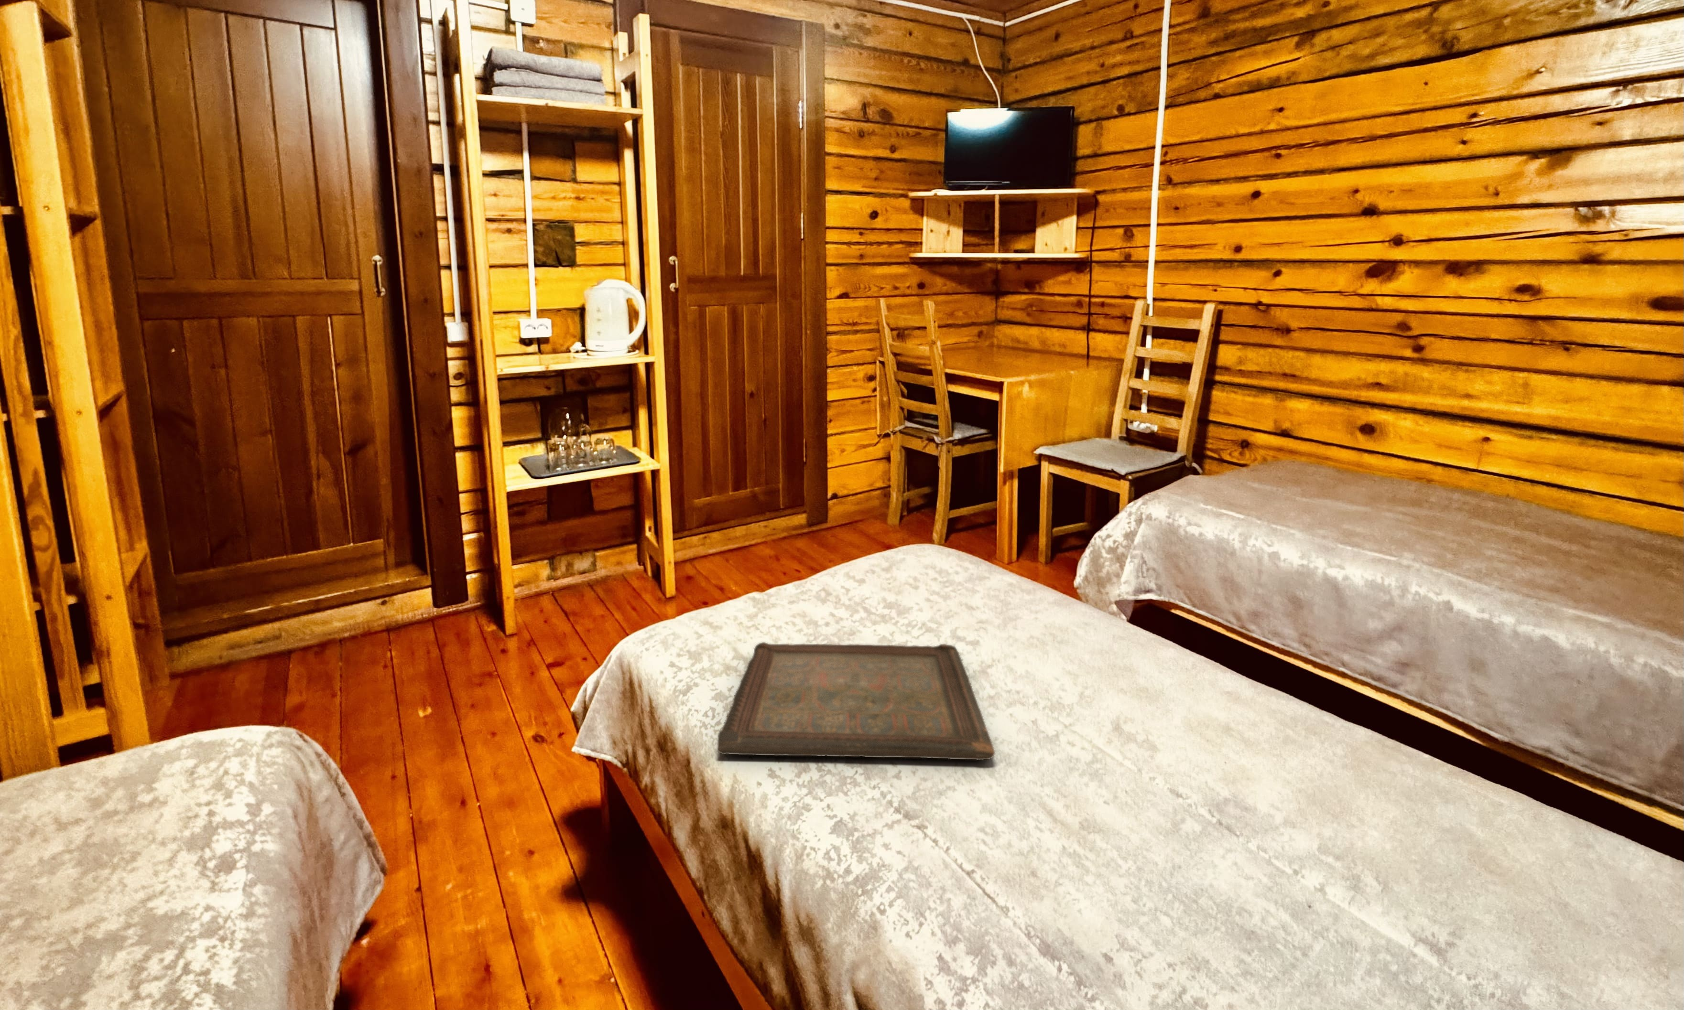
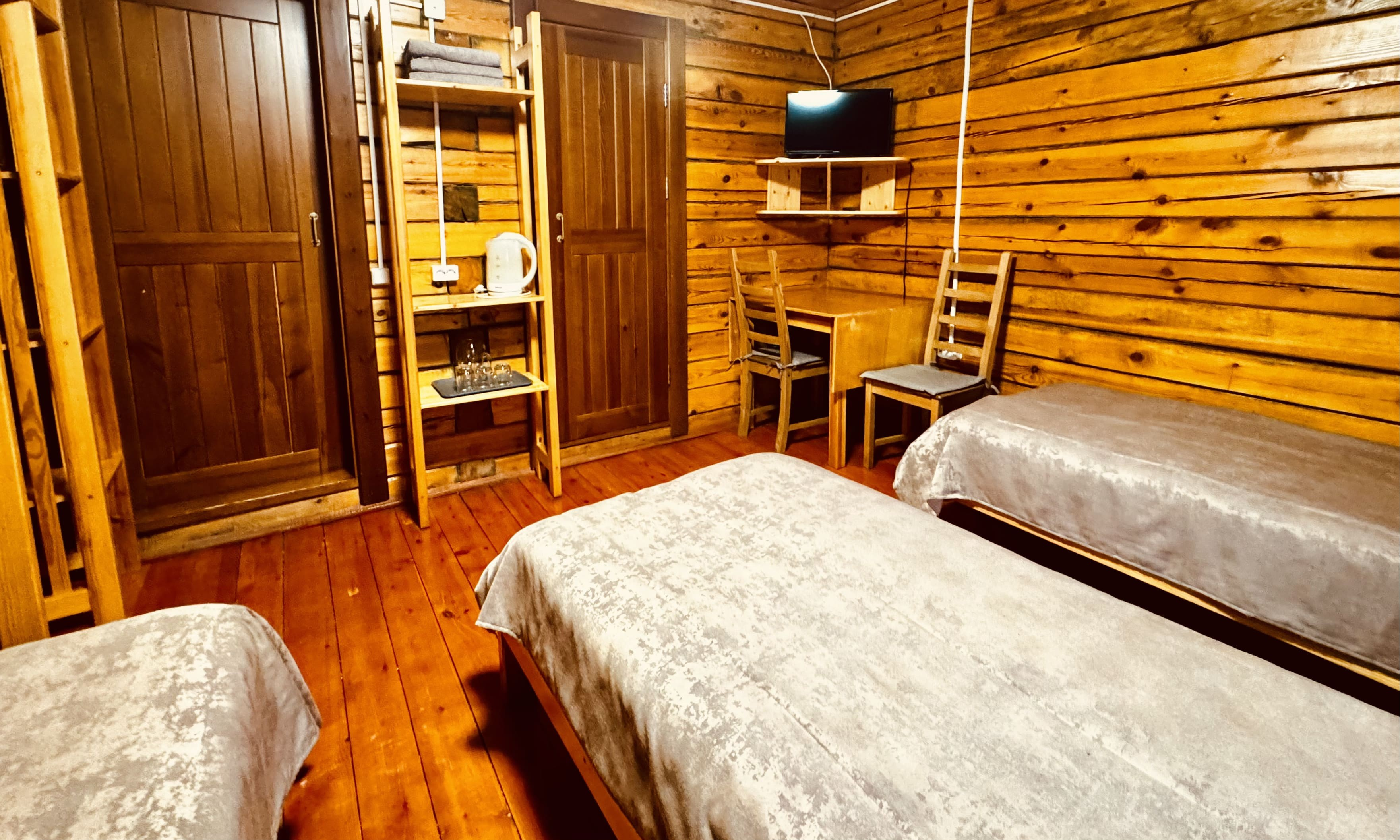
- serving tray [717,642,995,761]
